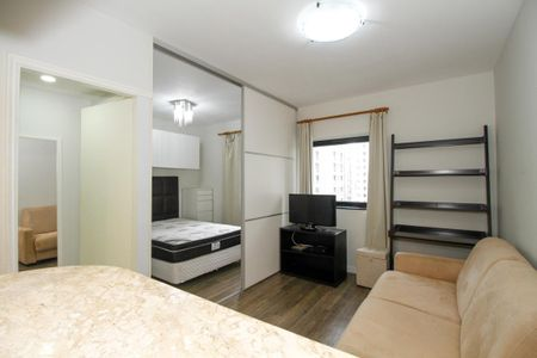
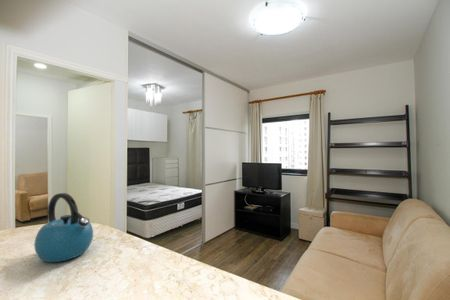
+ kettle [33,192,94,263]
